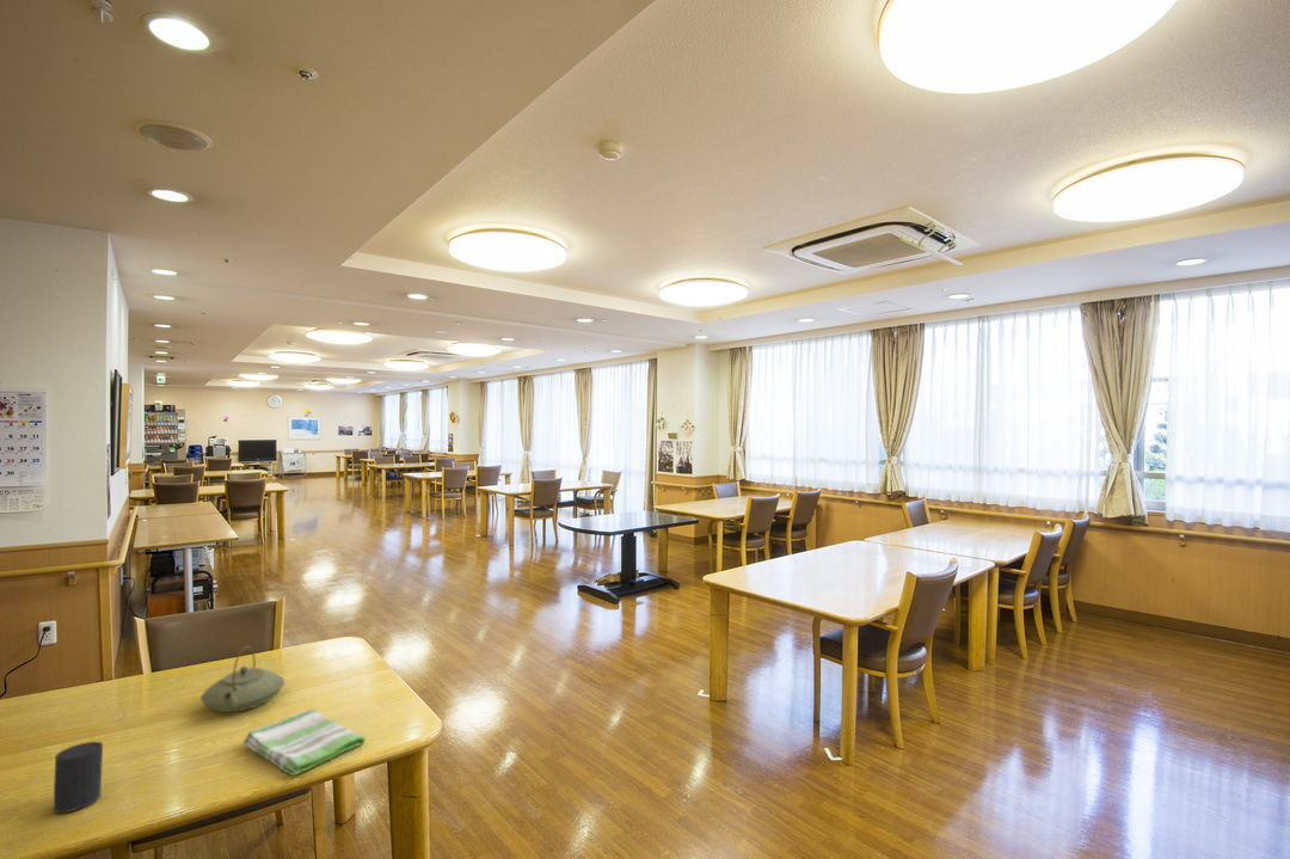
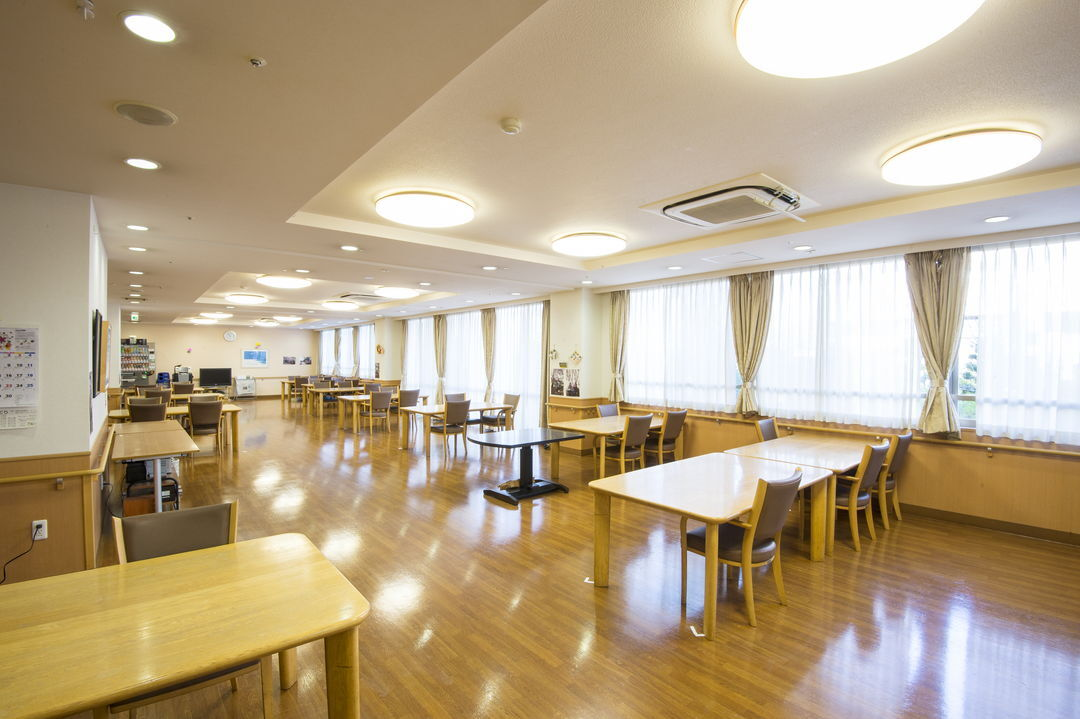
- teapot [199,645,285,713]
- dish towel [242,708,367,777]
- cup [51,741,104,814]
